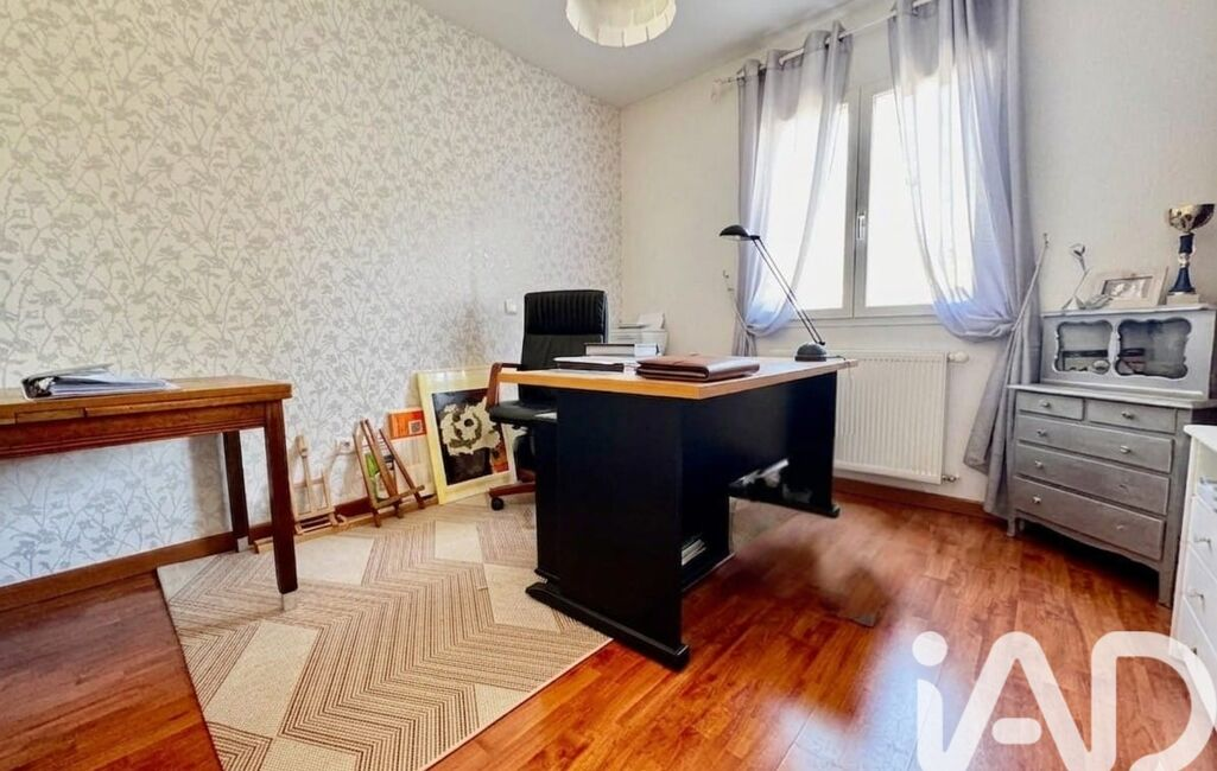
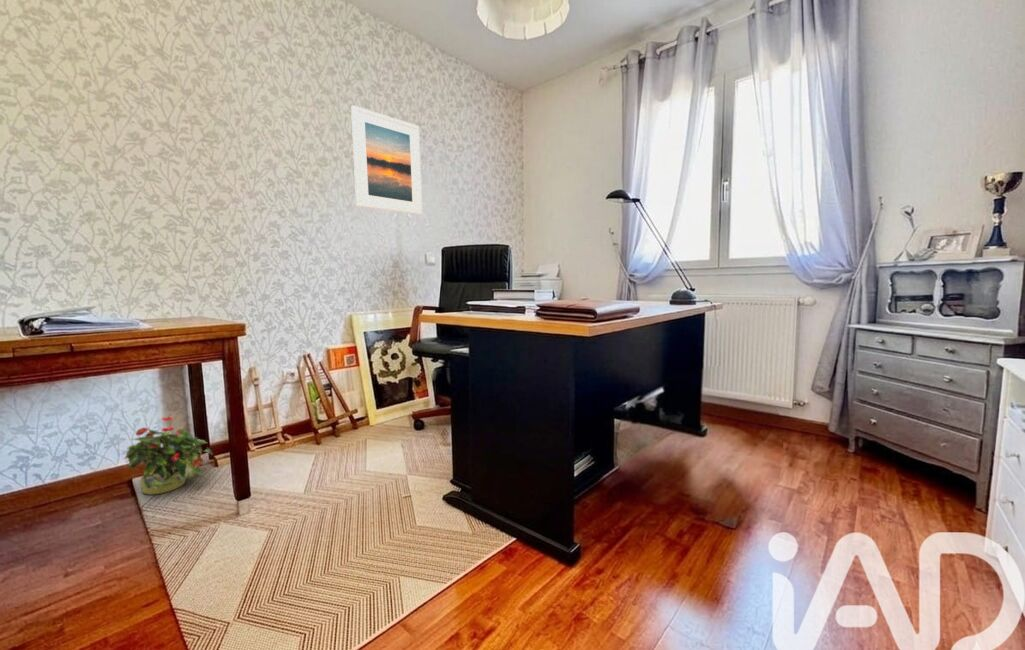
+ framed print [350,104,423,216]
+ potted plant [123,414,214,496]
